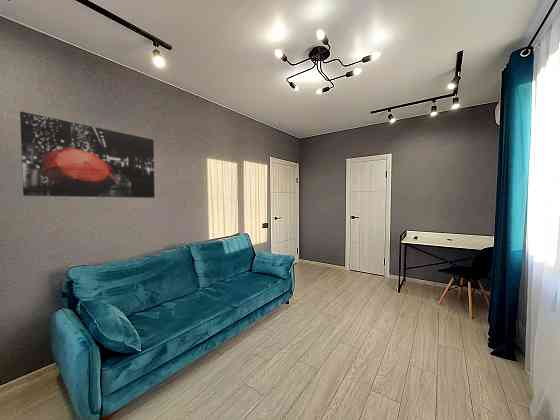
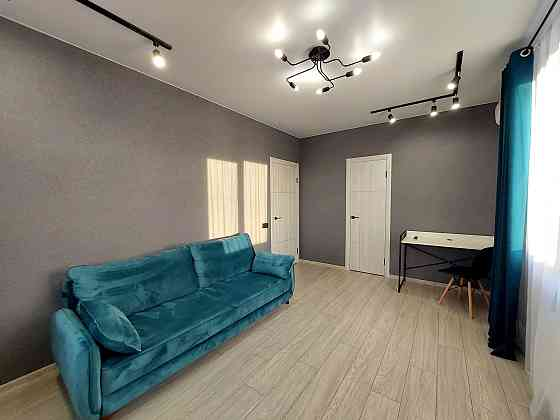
- wall art [19,110,156,199]
